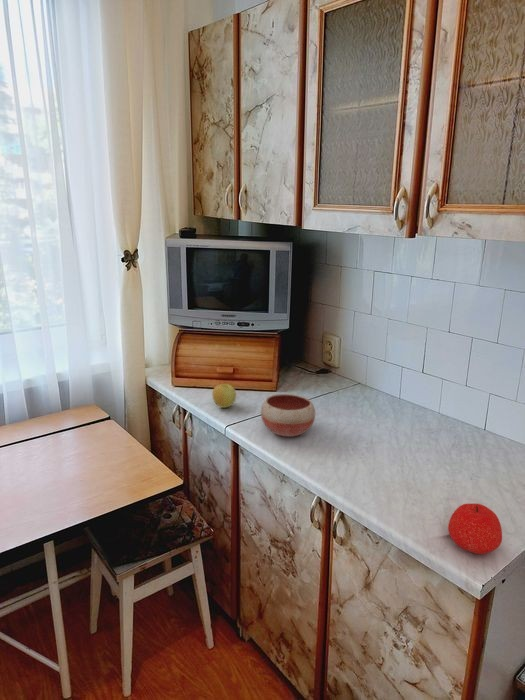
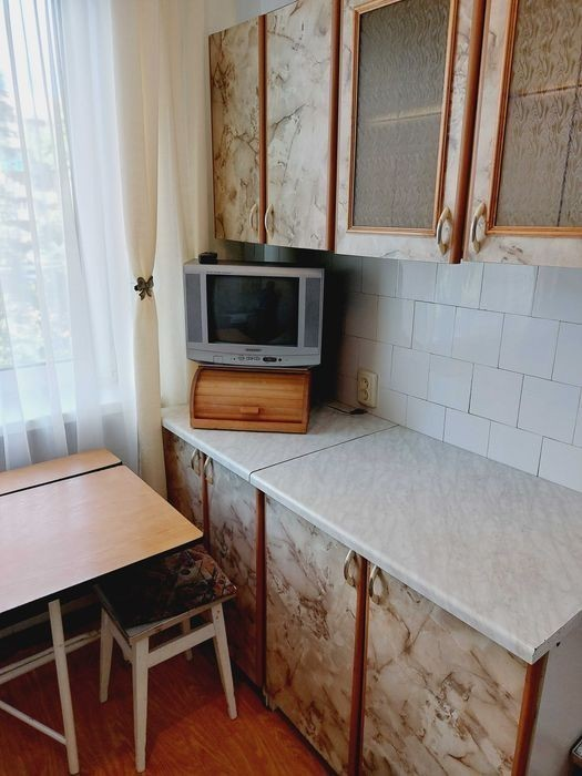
- apple [447,503,503,555]
- bowl [260,393,316,438]
- apple [211,383,237,409]
